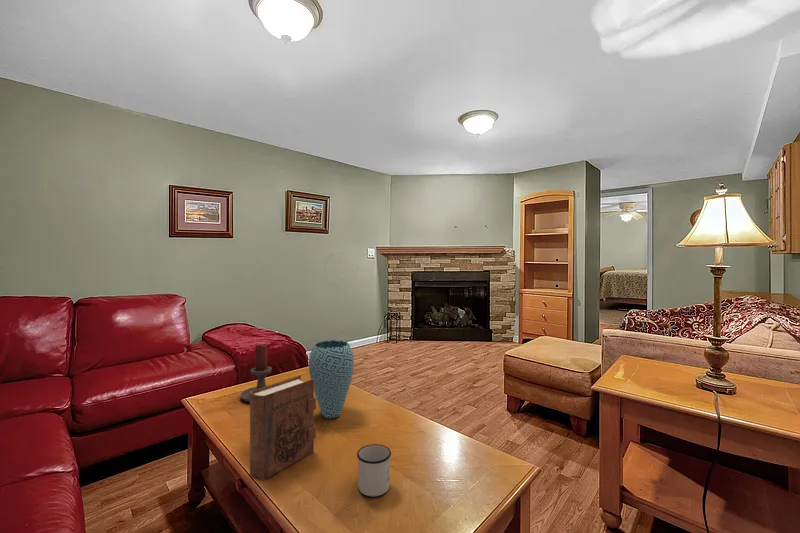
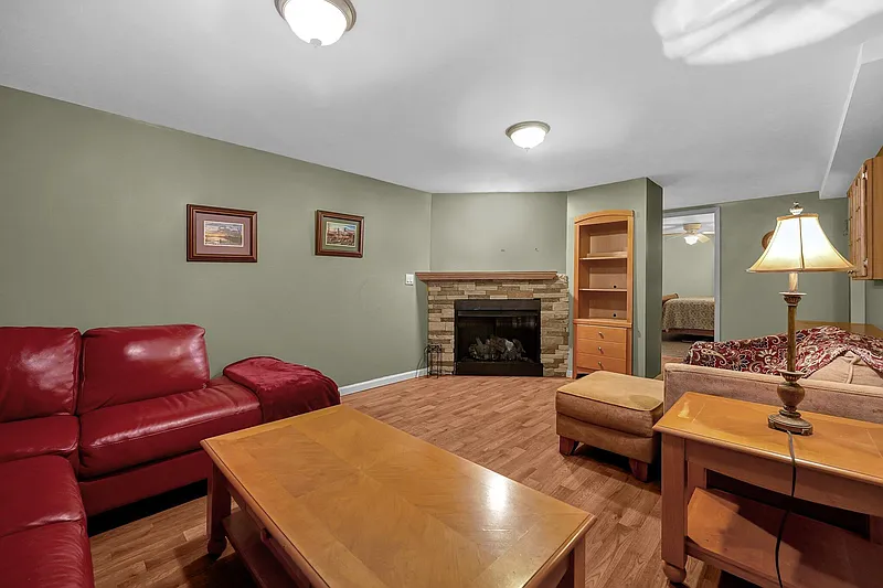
- candle holder [239,343,273,403]
- mug [356,443,392,497]
- book [249,375,317,481]
- vase [308,339,355,419]
